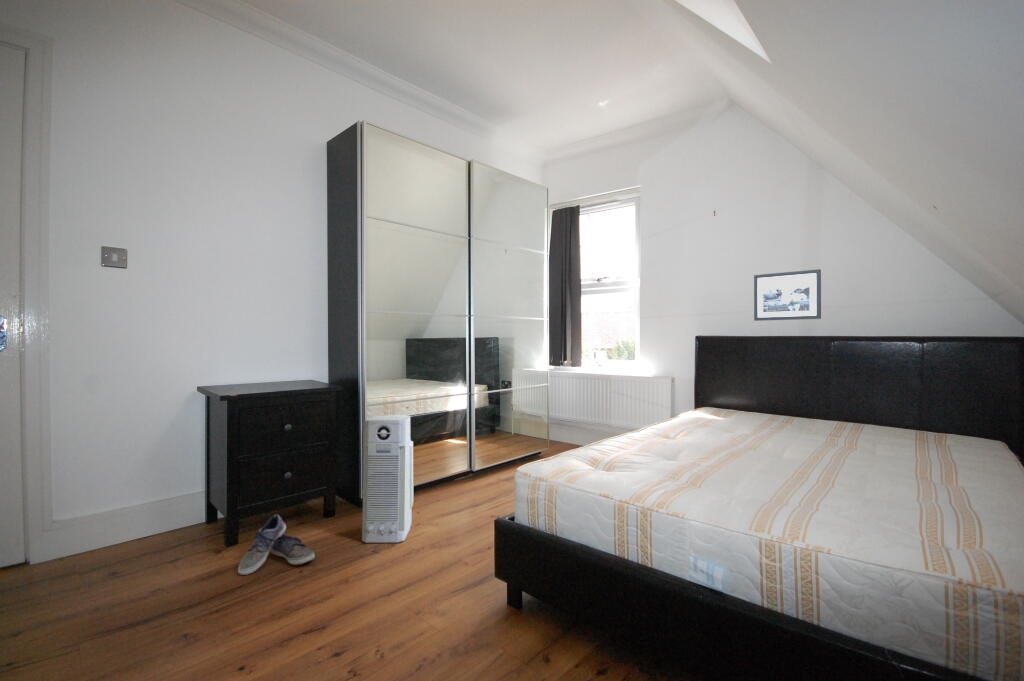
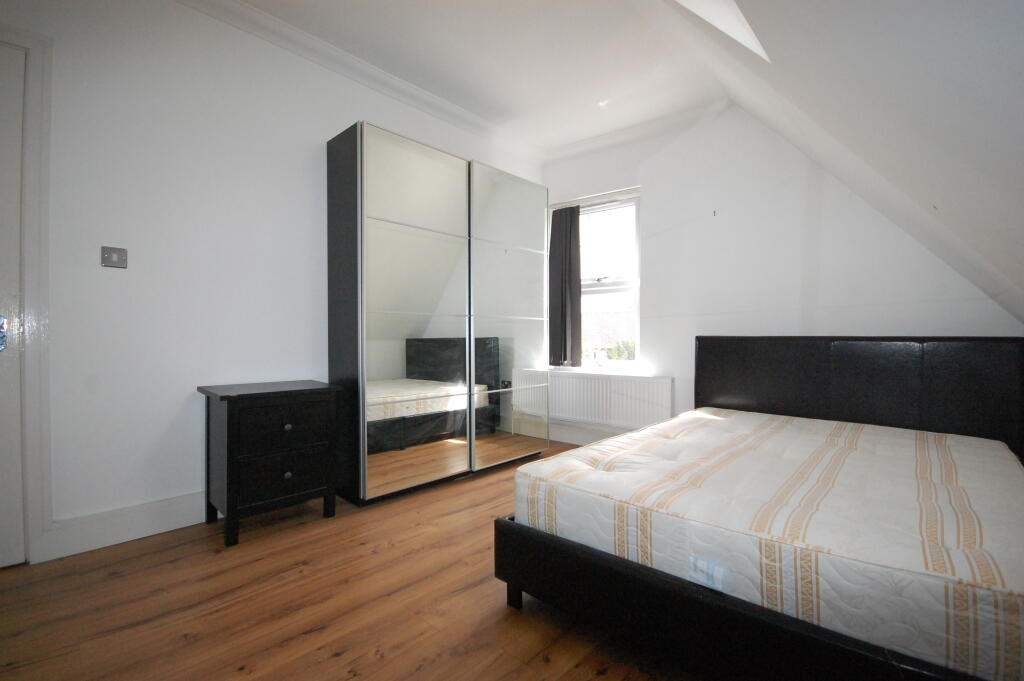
- picture frame [753,268,822,322]
- air purifier [361,414,414,543]
- shoe [237,513,316,576]
